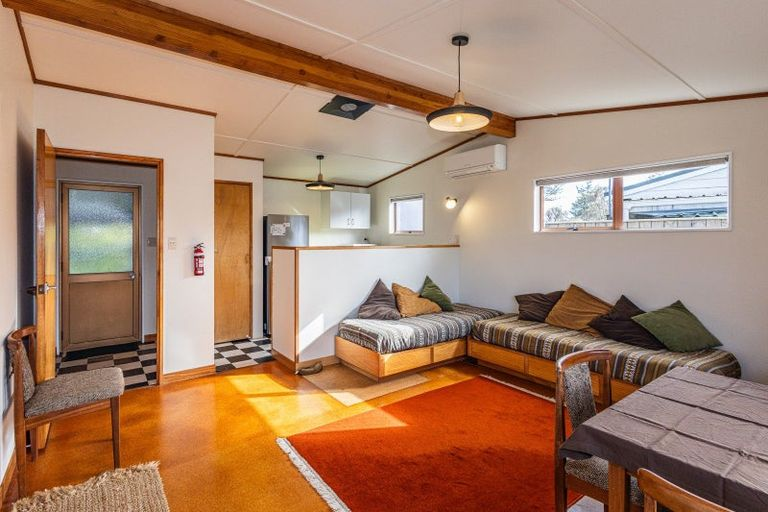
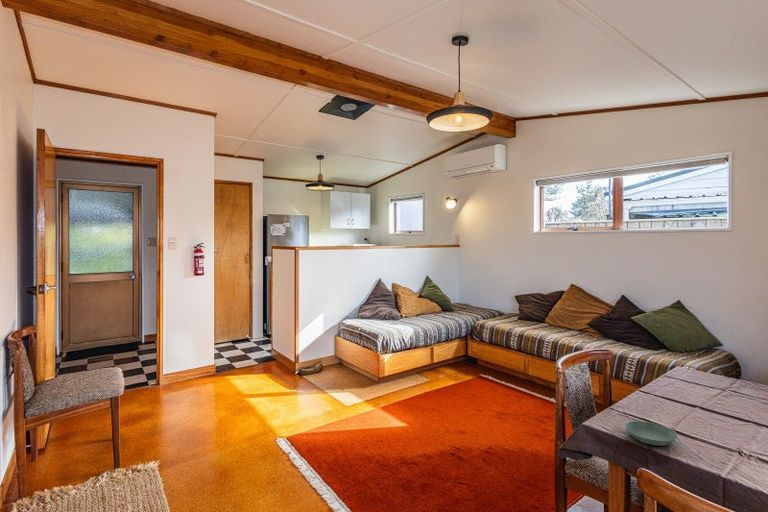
+ saucer [624,420,679,447]
